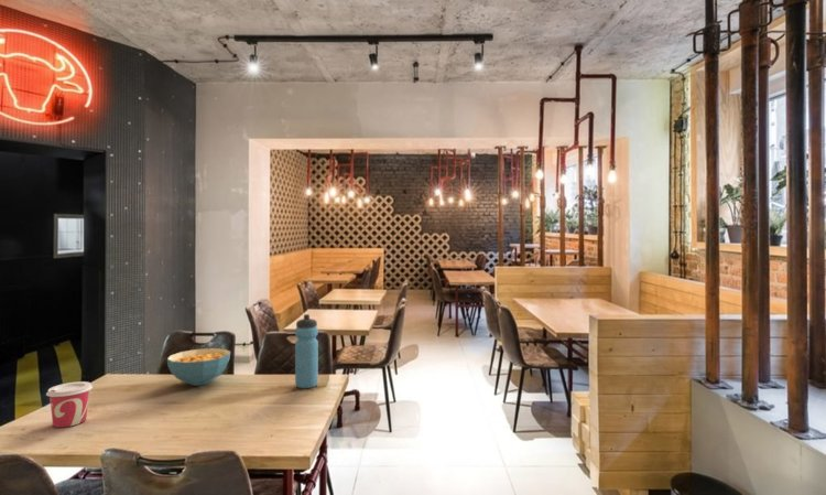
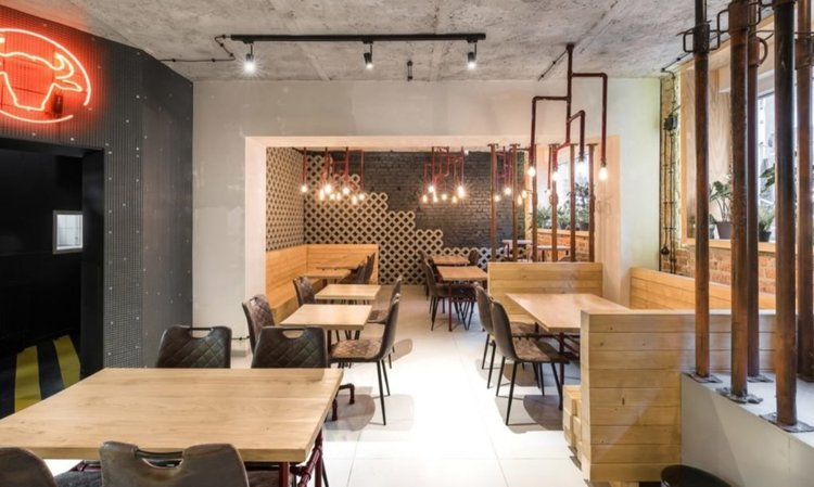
- cereal bowl [166,347,231,387]
- water bottle [294,313,319,389]
- cup [45,380,94,429]
